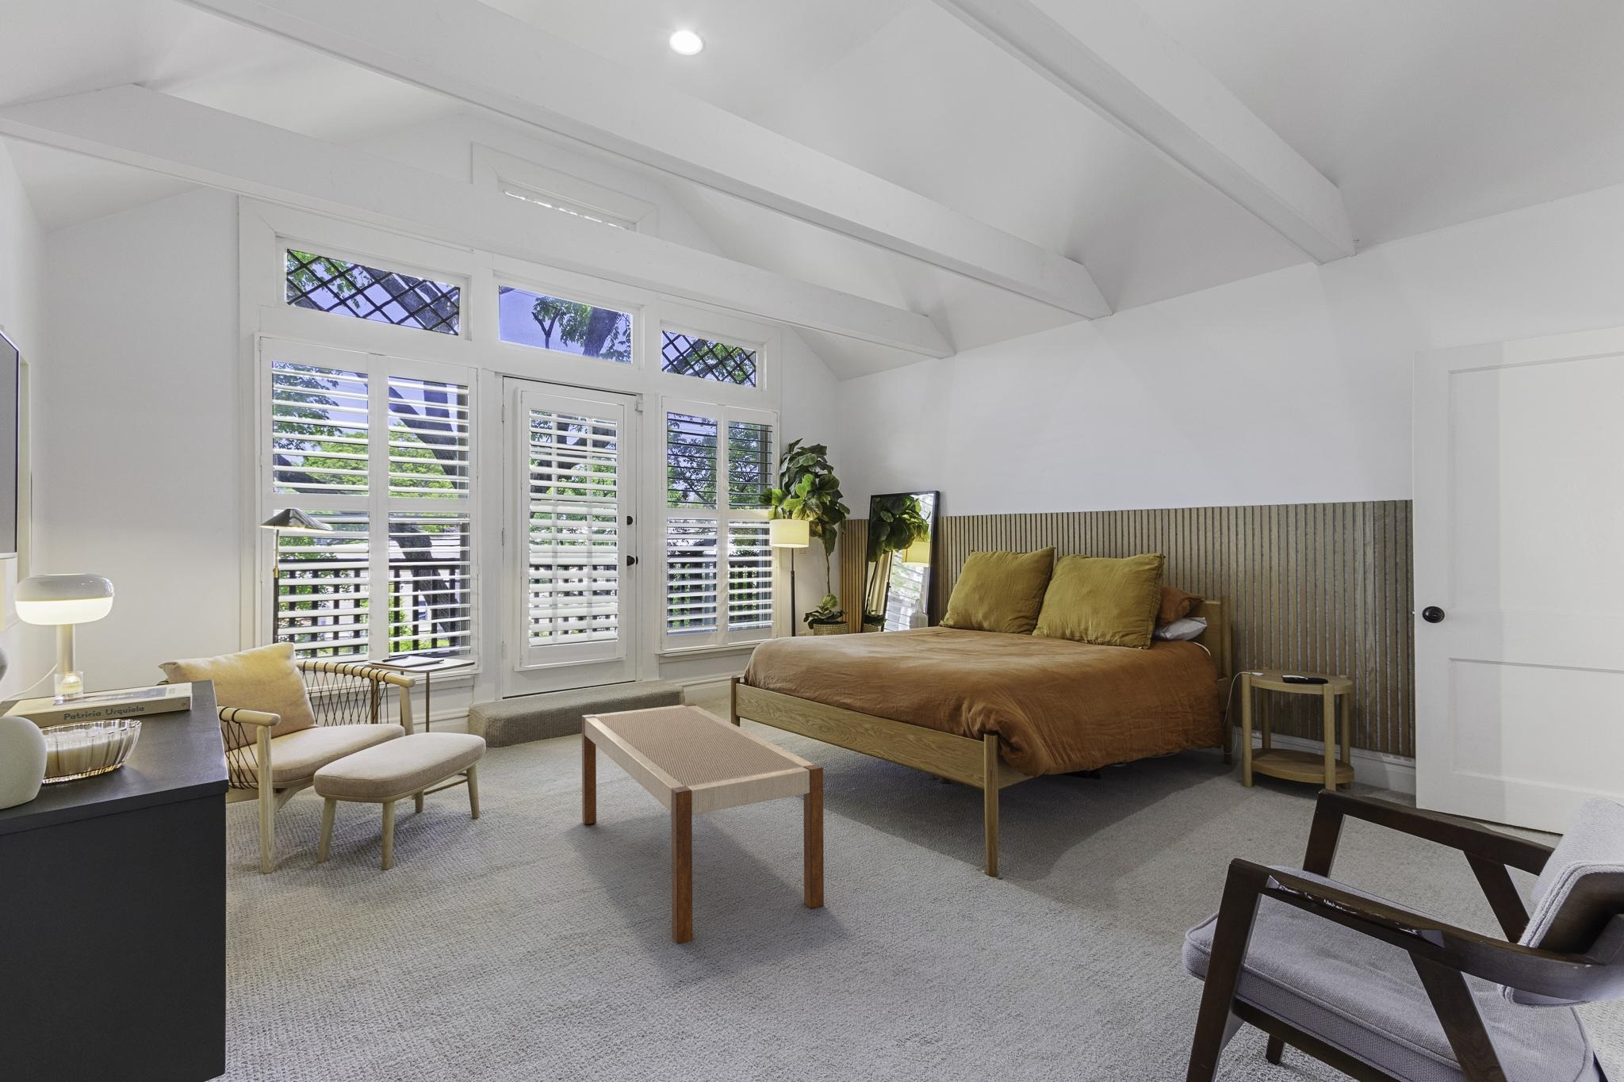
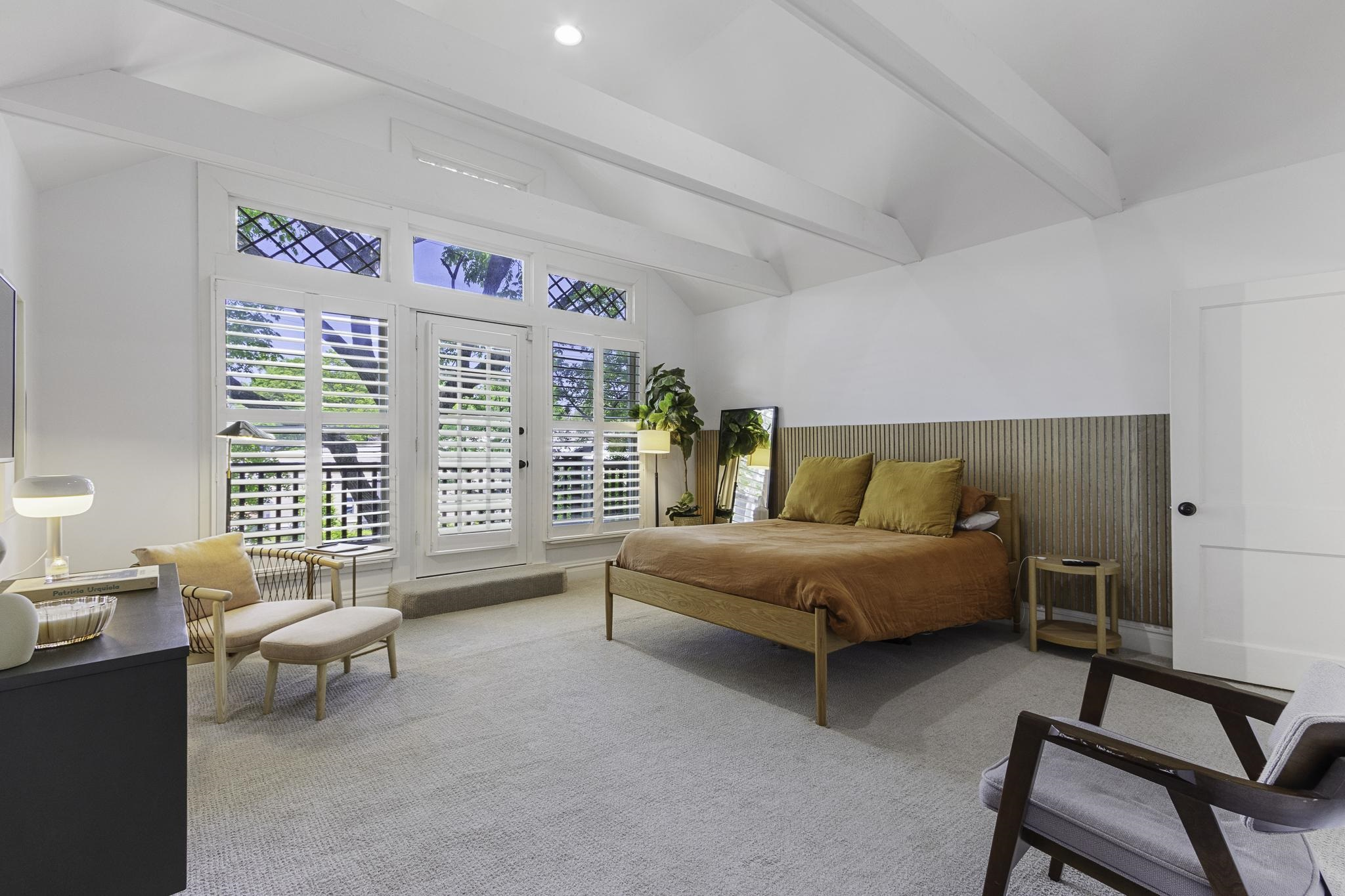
- bench [581,703,825,944]
